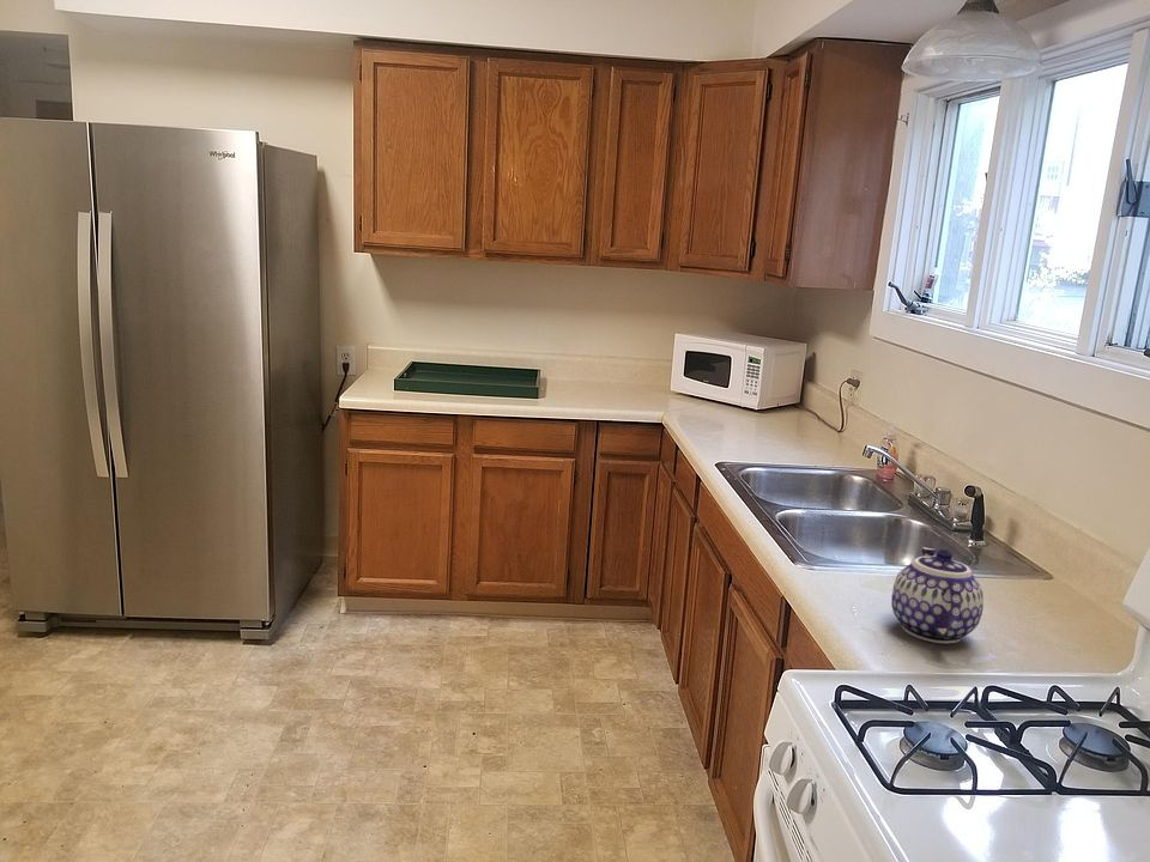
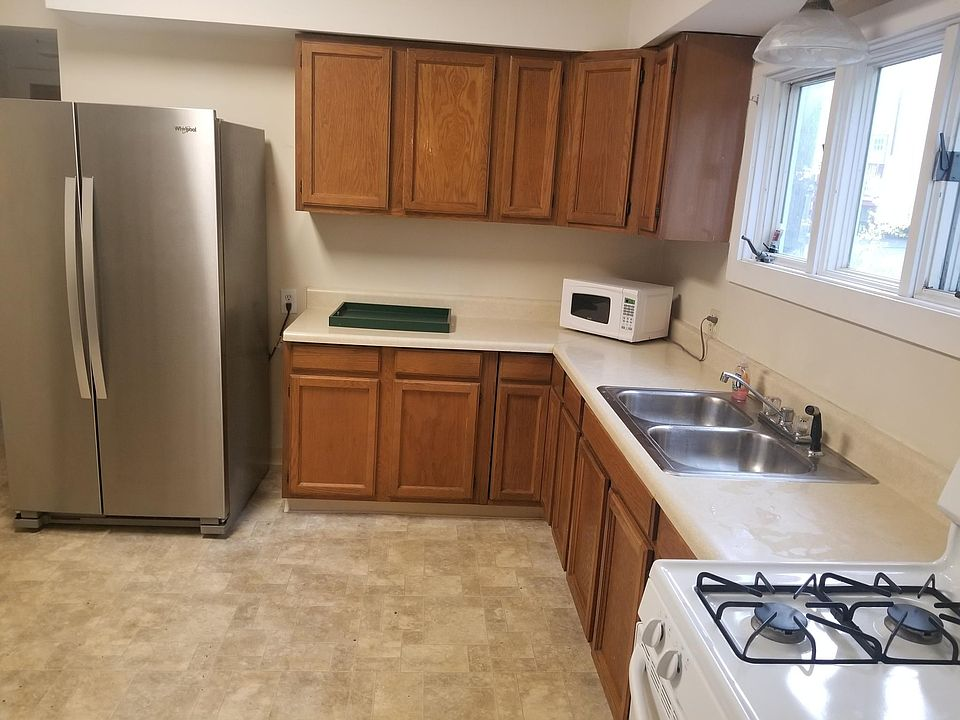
- teapot [890,546,985,645]
